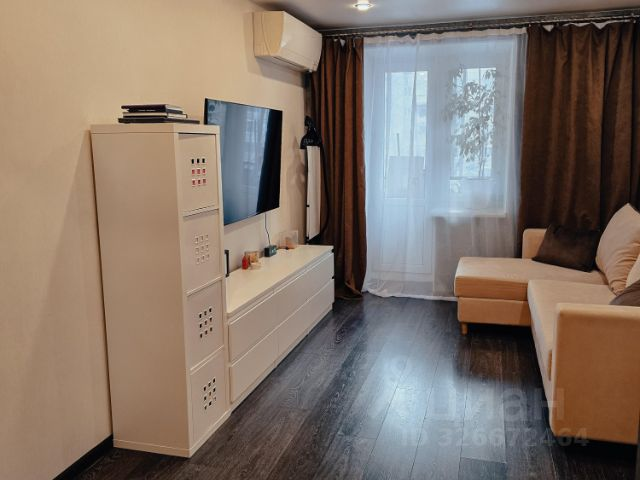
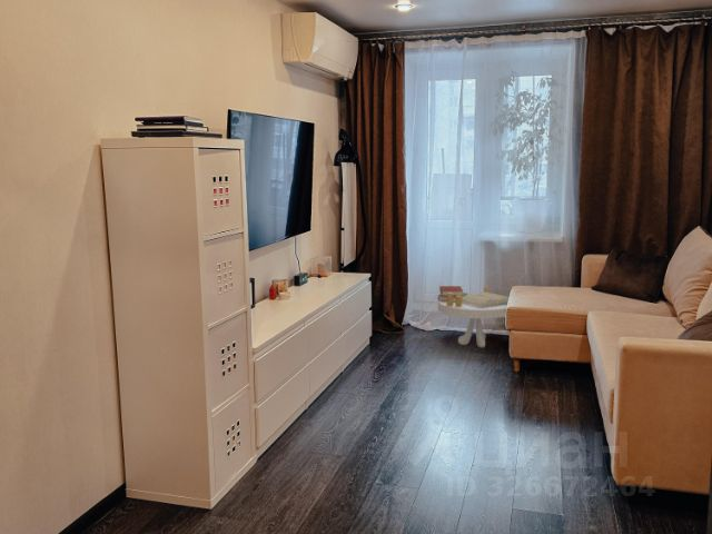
+ side table [437,285,510,348]
